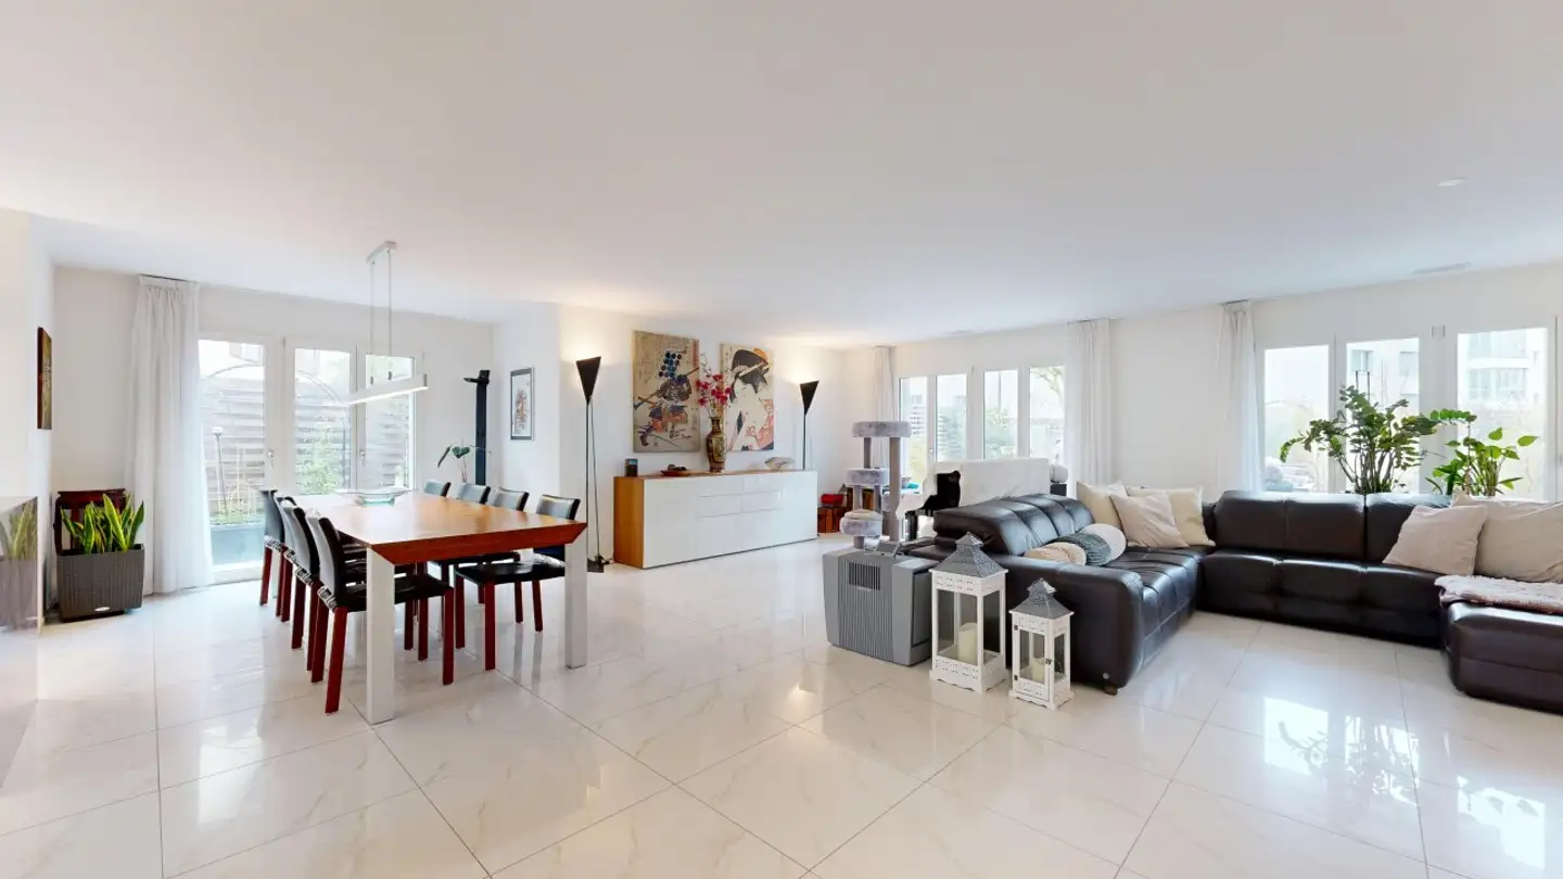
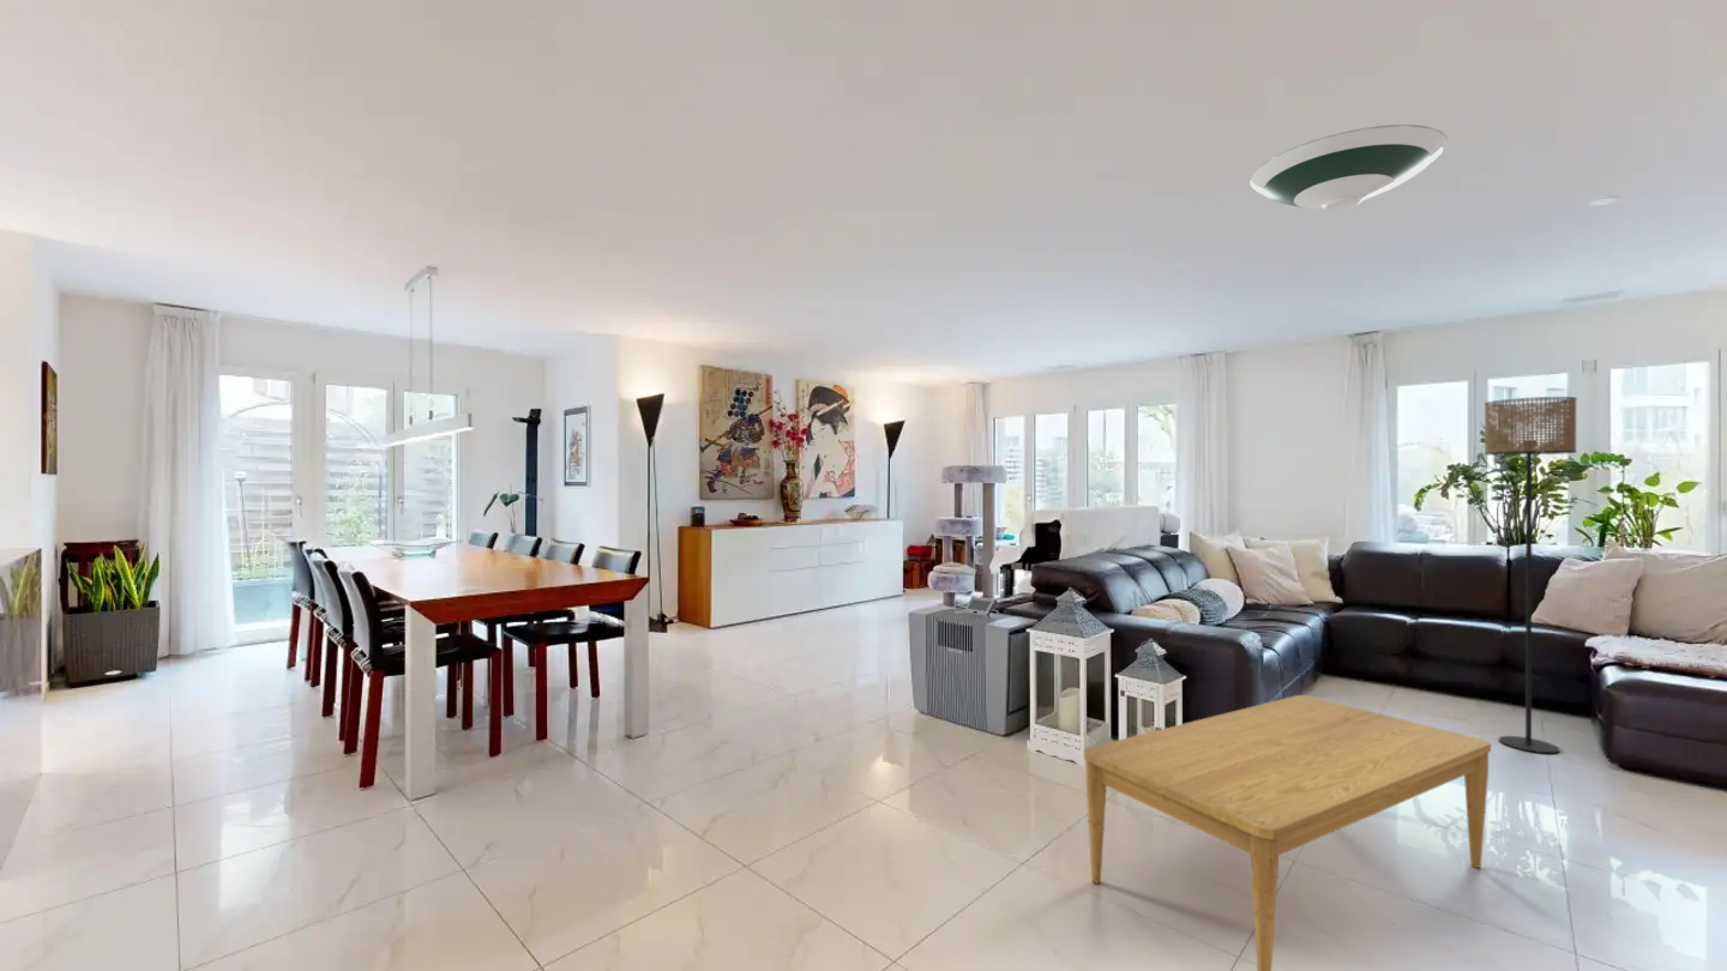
+ floor lamp [1484,396,1578,754]
+ coffee table [1083,694,1492,971]
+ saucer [1248,123,1449,212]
